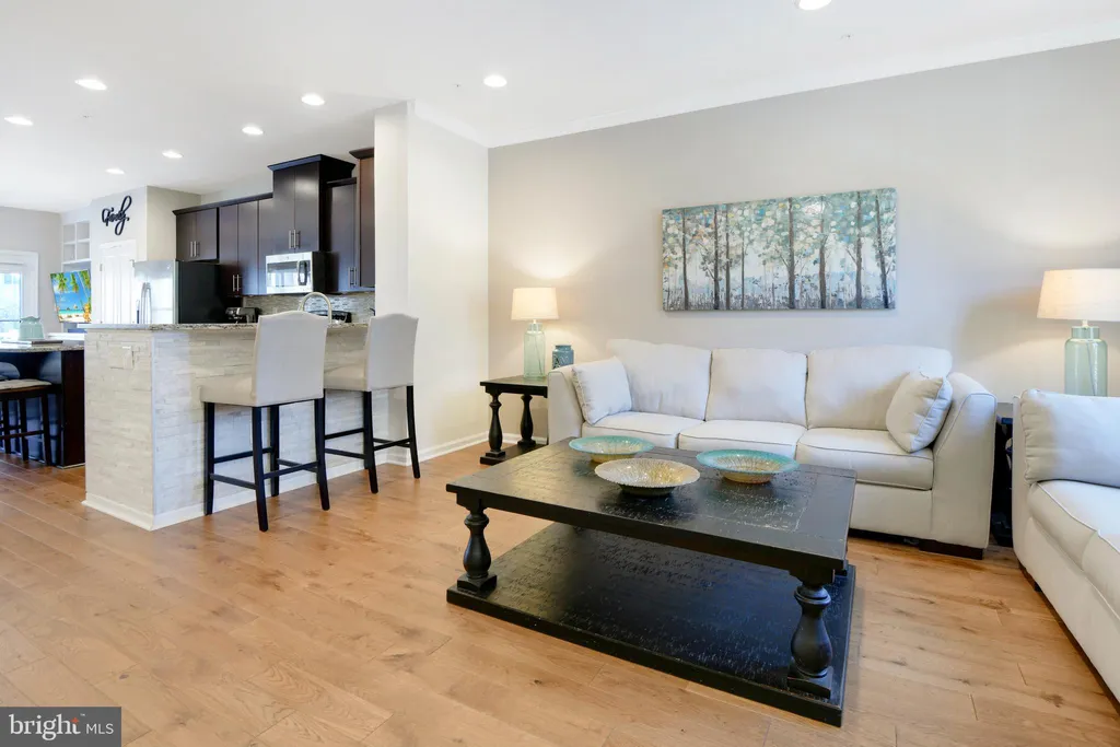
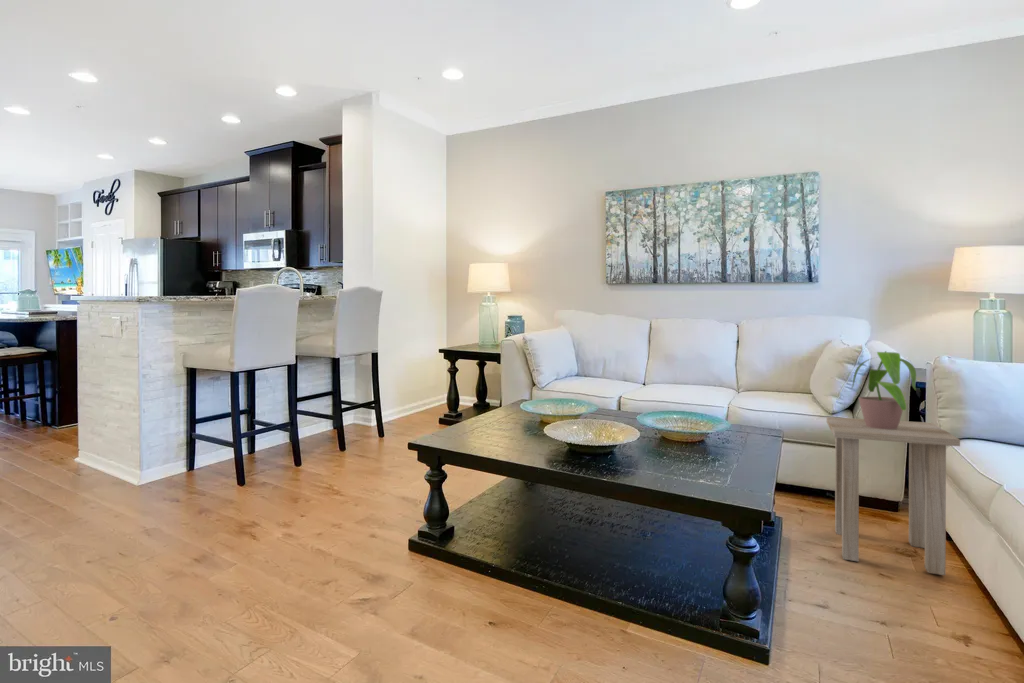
+ potted plant [851,350,917,429]
+ side table [826,416,961,576]
